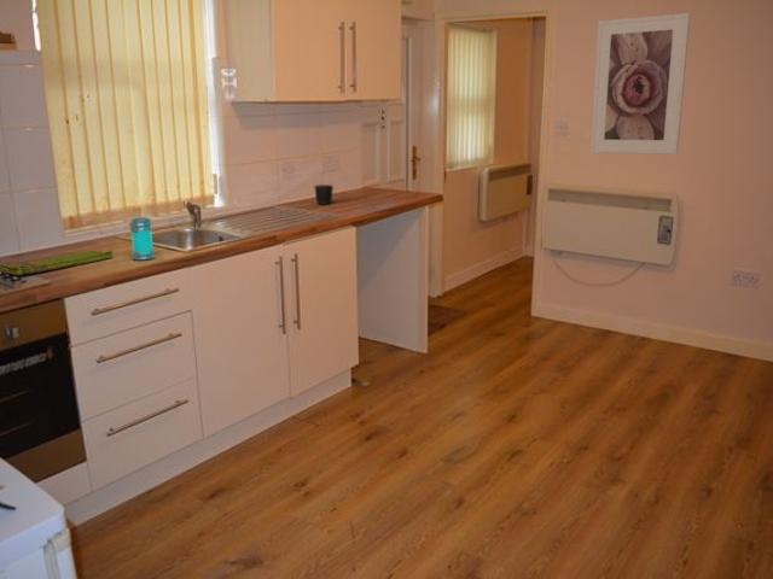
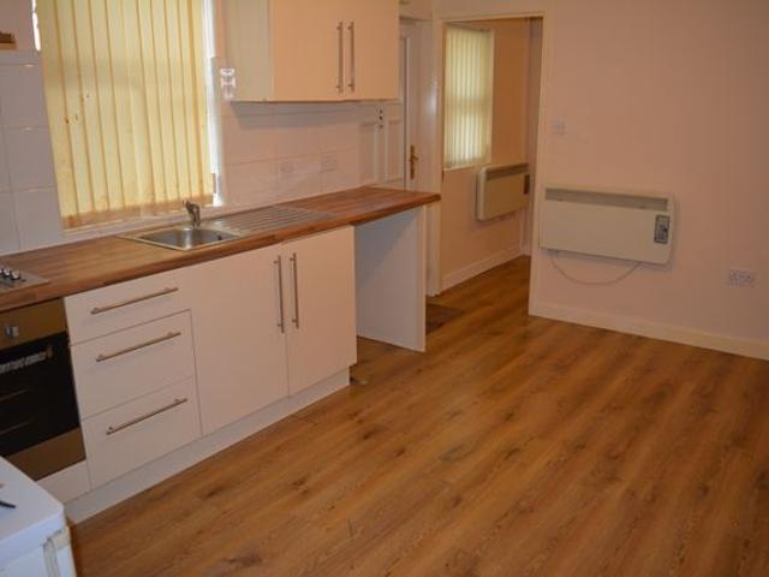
- cup [313,183,335,206]
- jar [128,216,157,261]
- dish towel [0,250,115,276]
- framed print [589,12,691,156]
